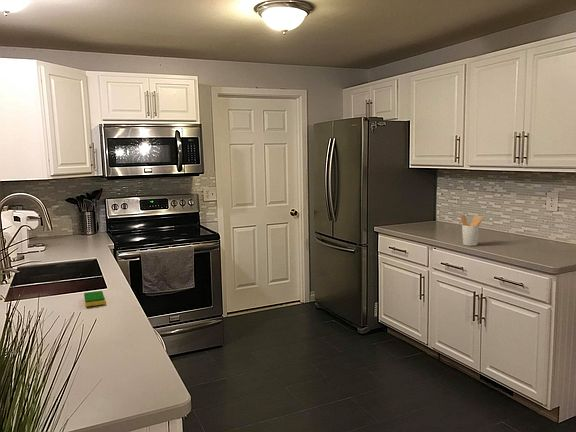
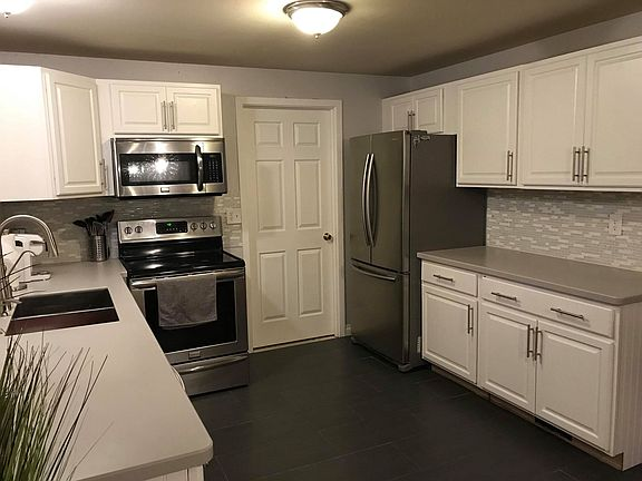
- dish sponge [83,290,106,308]
- utensil holder [460,214,484,247]
